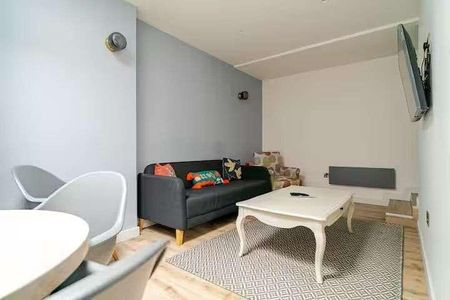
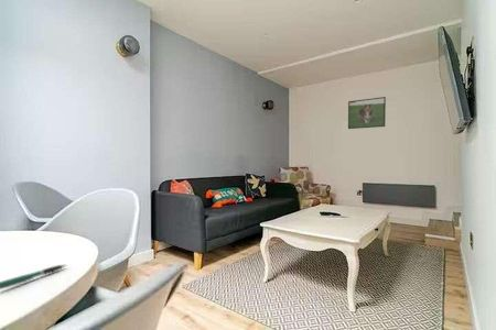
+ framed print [347,96,387,130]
+ pen [0,264,67,290]
